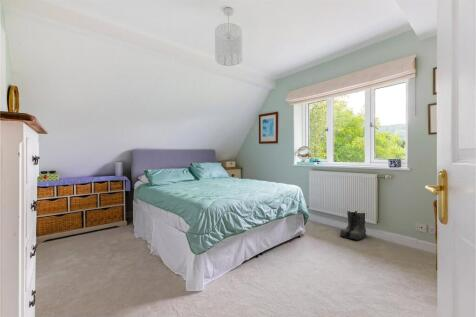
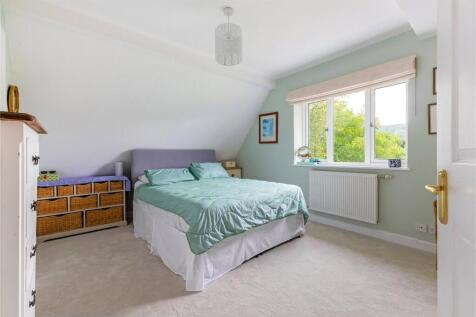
- boots [339,210,367,241]
